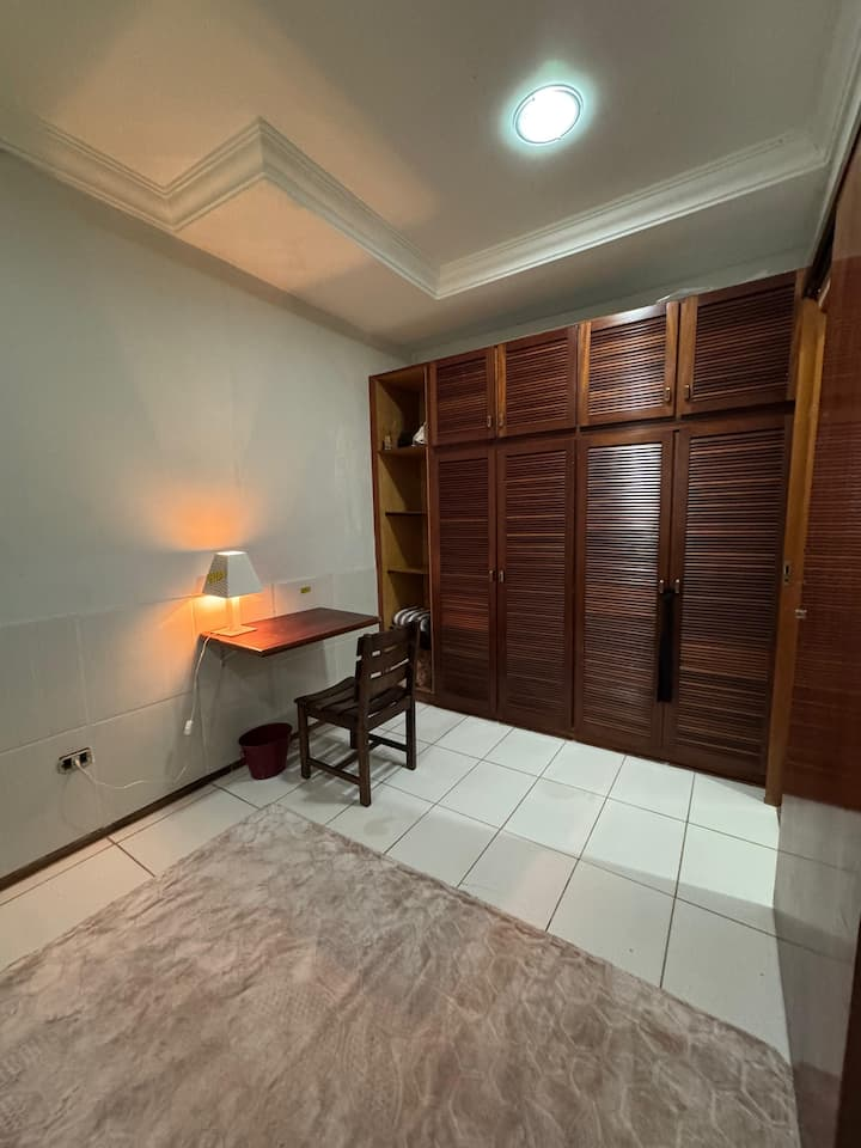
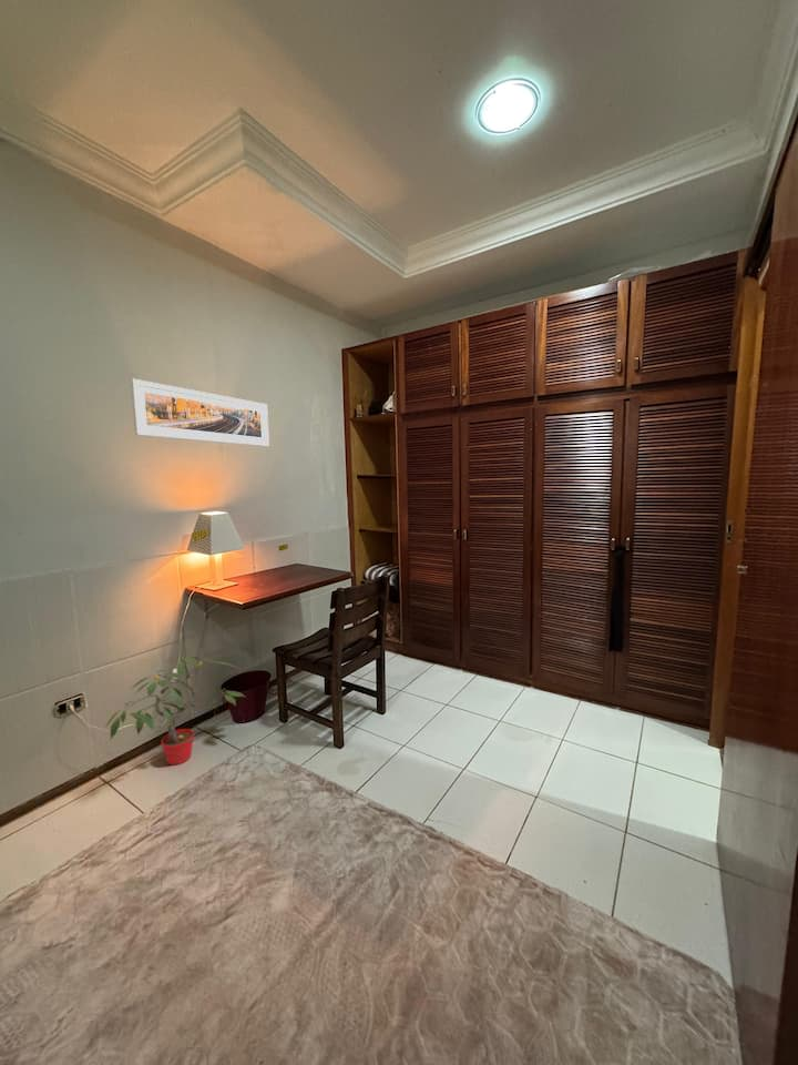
+ potted plant [104,655,247,765]
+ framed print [130,378,270,447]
